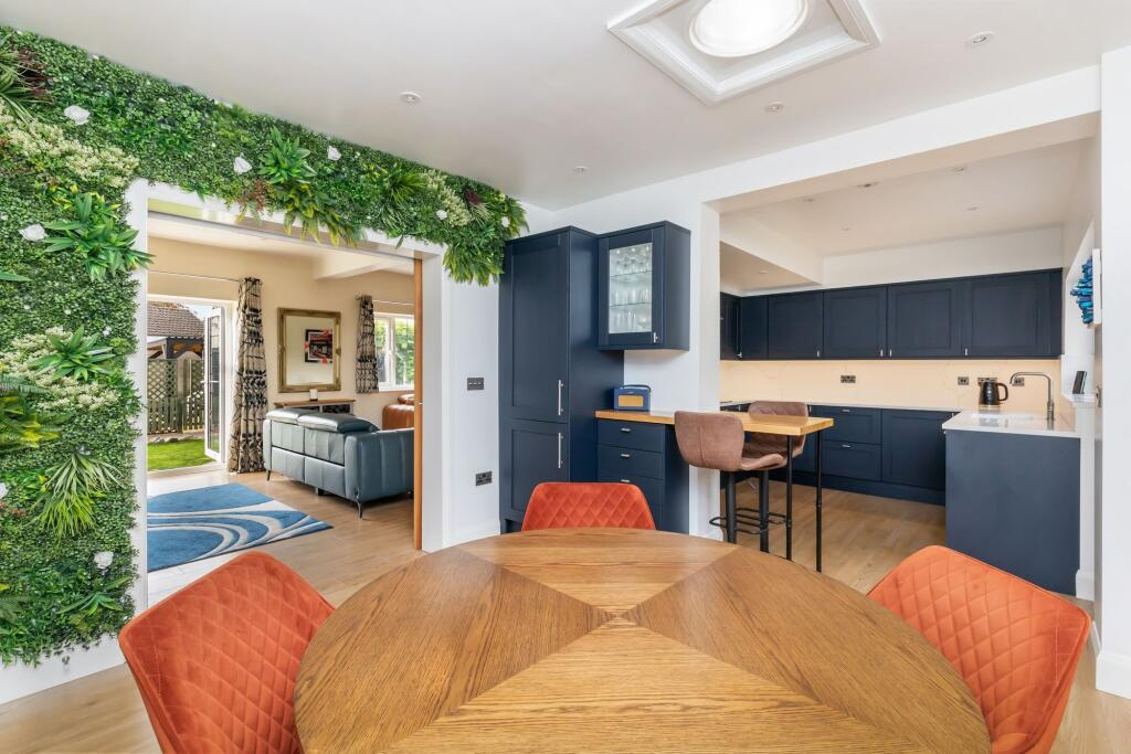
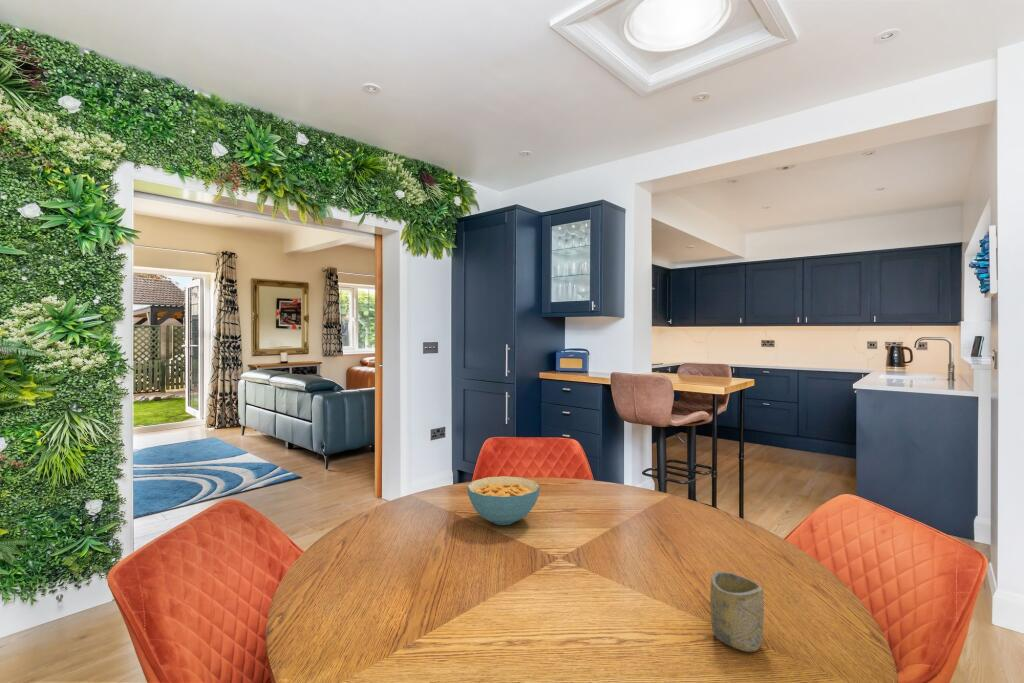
+ cup [709,571,765,653]
+ cereal bowl [466,475,541,526]
